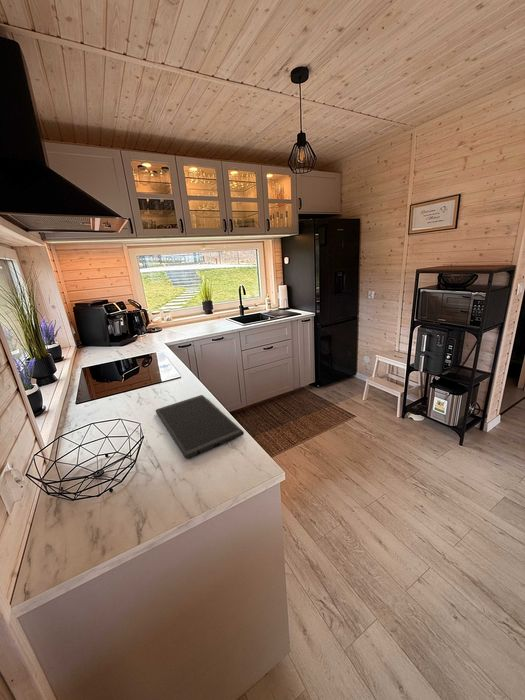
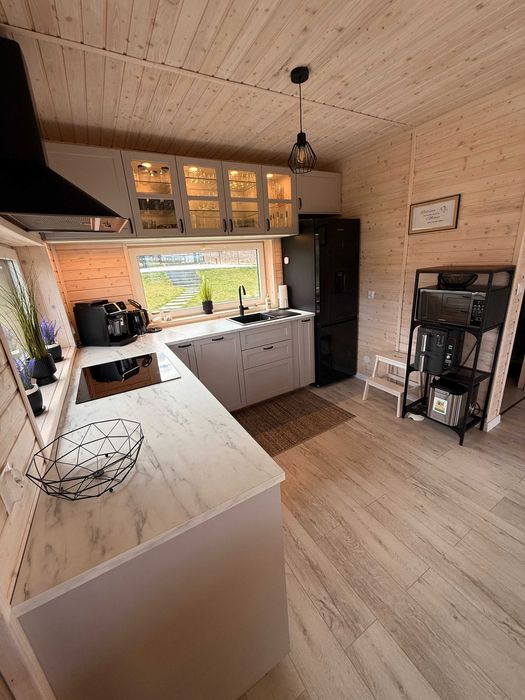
- cutting board [155,394,245,460]
